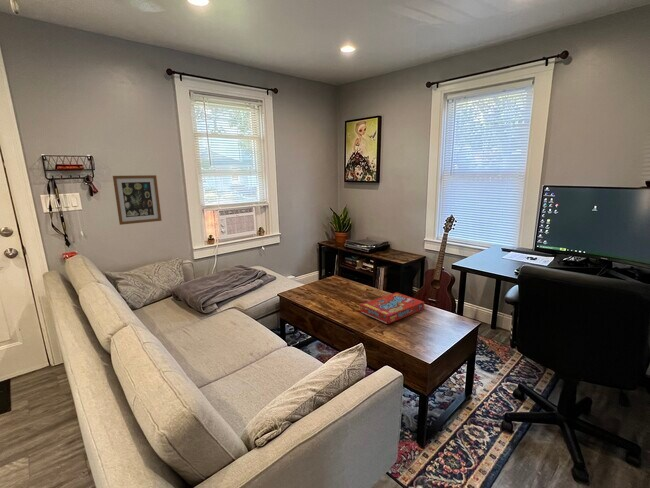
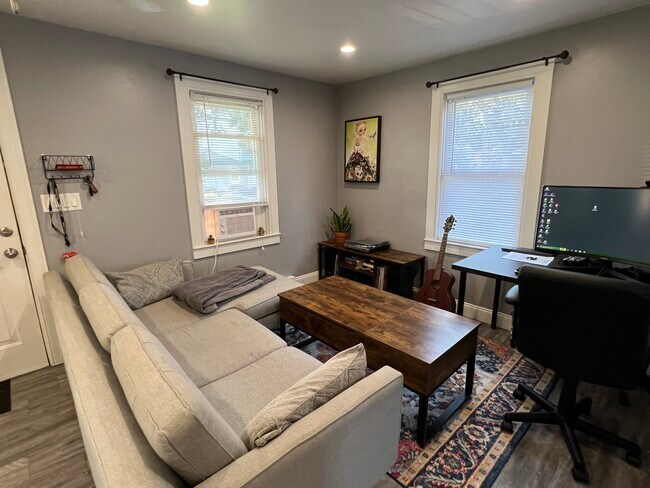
- snack box [359,292,425,325]
- wall art [112,174,163,226]
